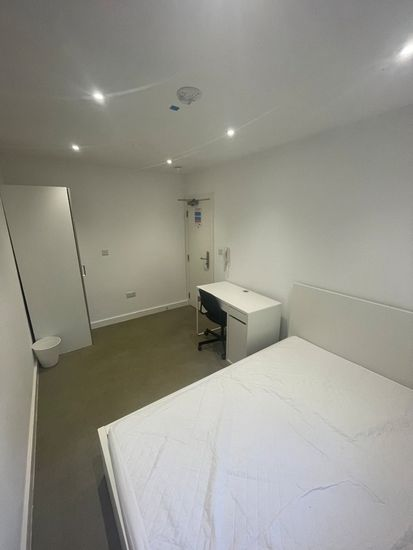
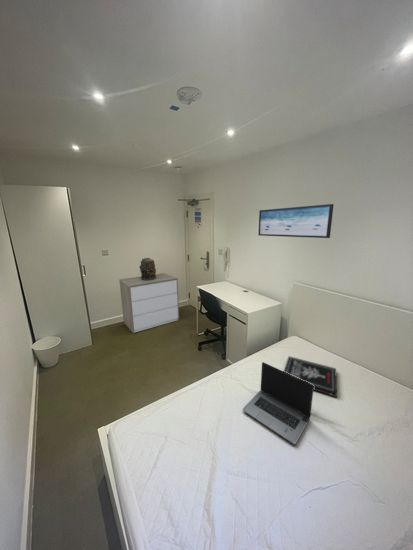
+ book [283,355,338,398]
+ laptop computer [242,361,314,445]
+ dresser [118,272,180,334]
+ wall art [257,203,335,239]
+ decorative urn [139,257,157,281]
